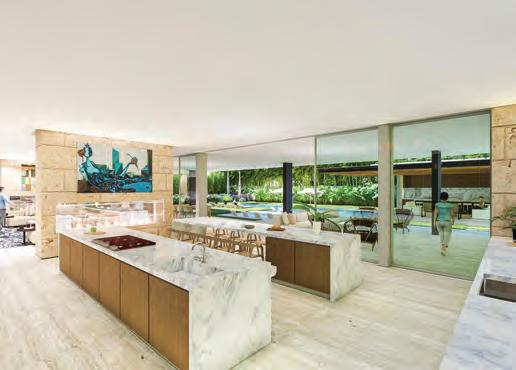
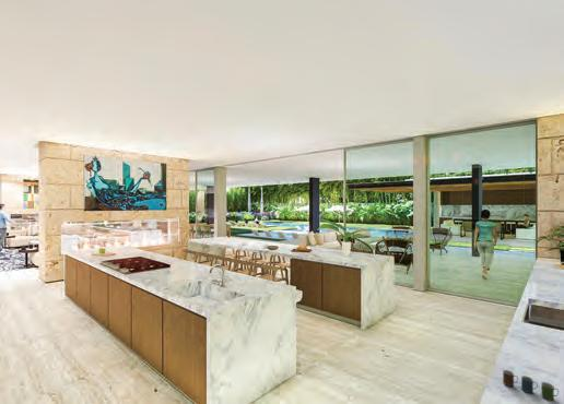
+ cup [502,369,560,402]
